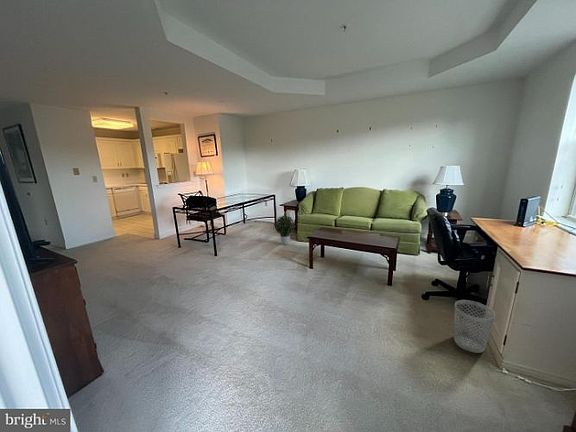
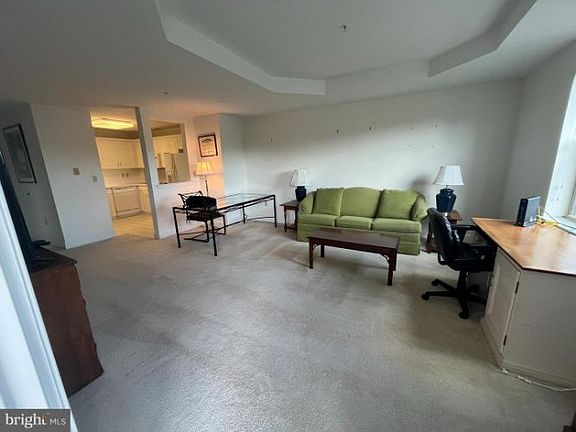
- wastebasket [453,299,496,354]
- potted plant [273,214,296,246]
